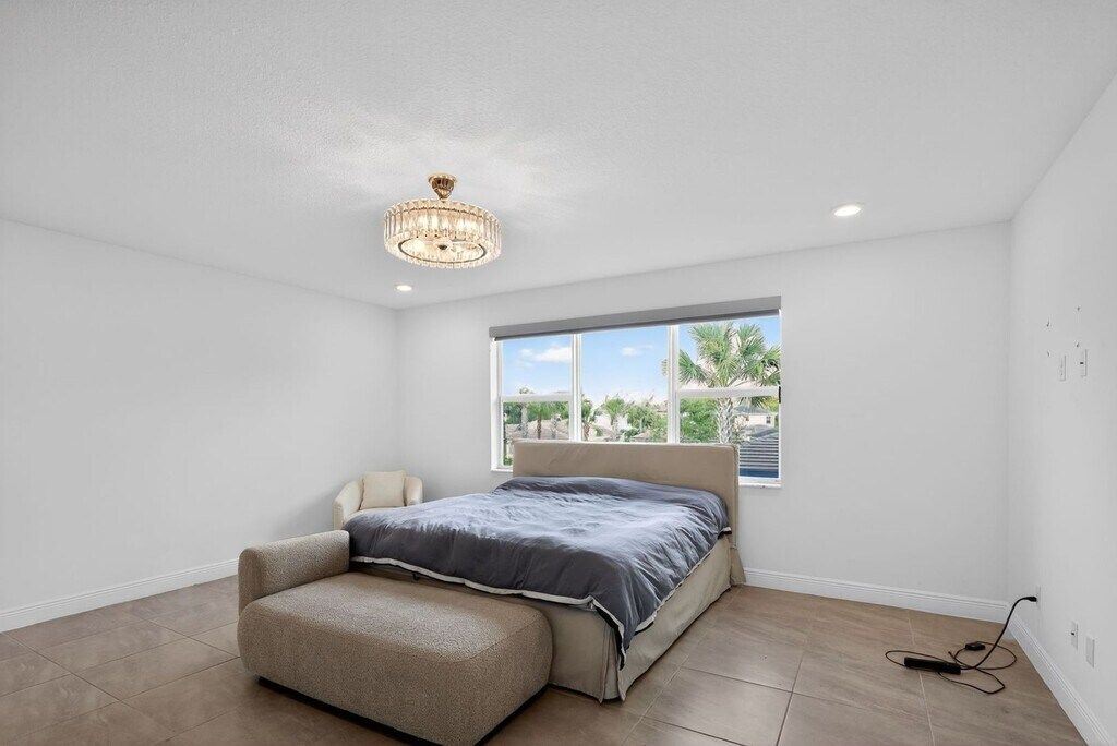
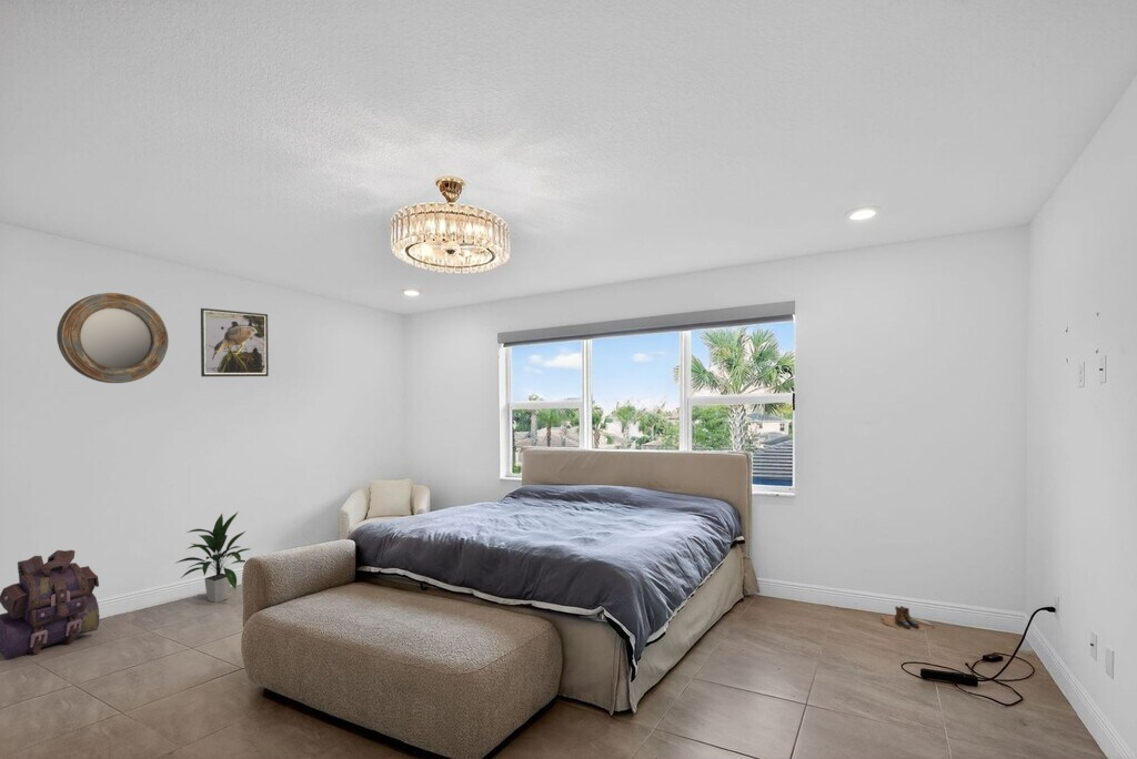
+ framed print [200,307,270,377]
+ boots [881,605,935,631]
+ indoor plant [173,512,250,604]
+ home mirror [56,292,169,384]
+ backpack [0,549,101,661]
